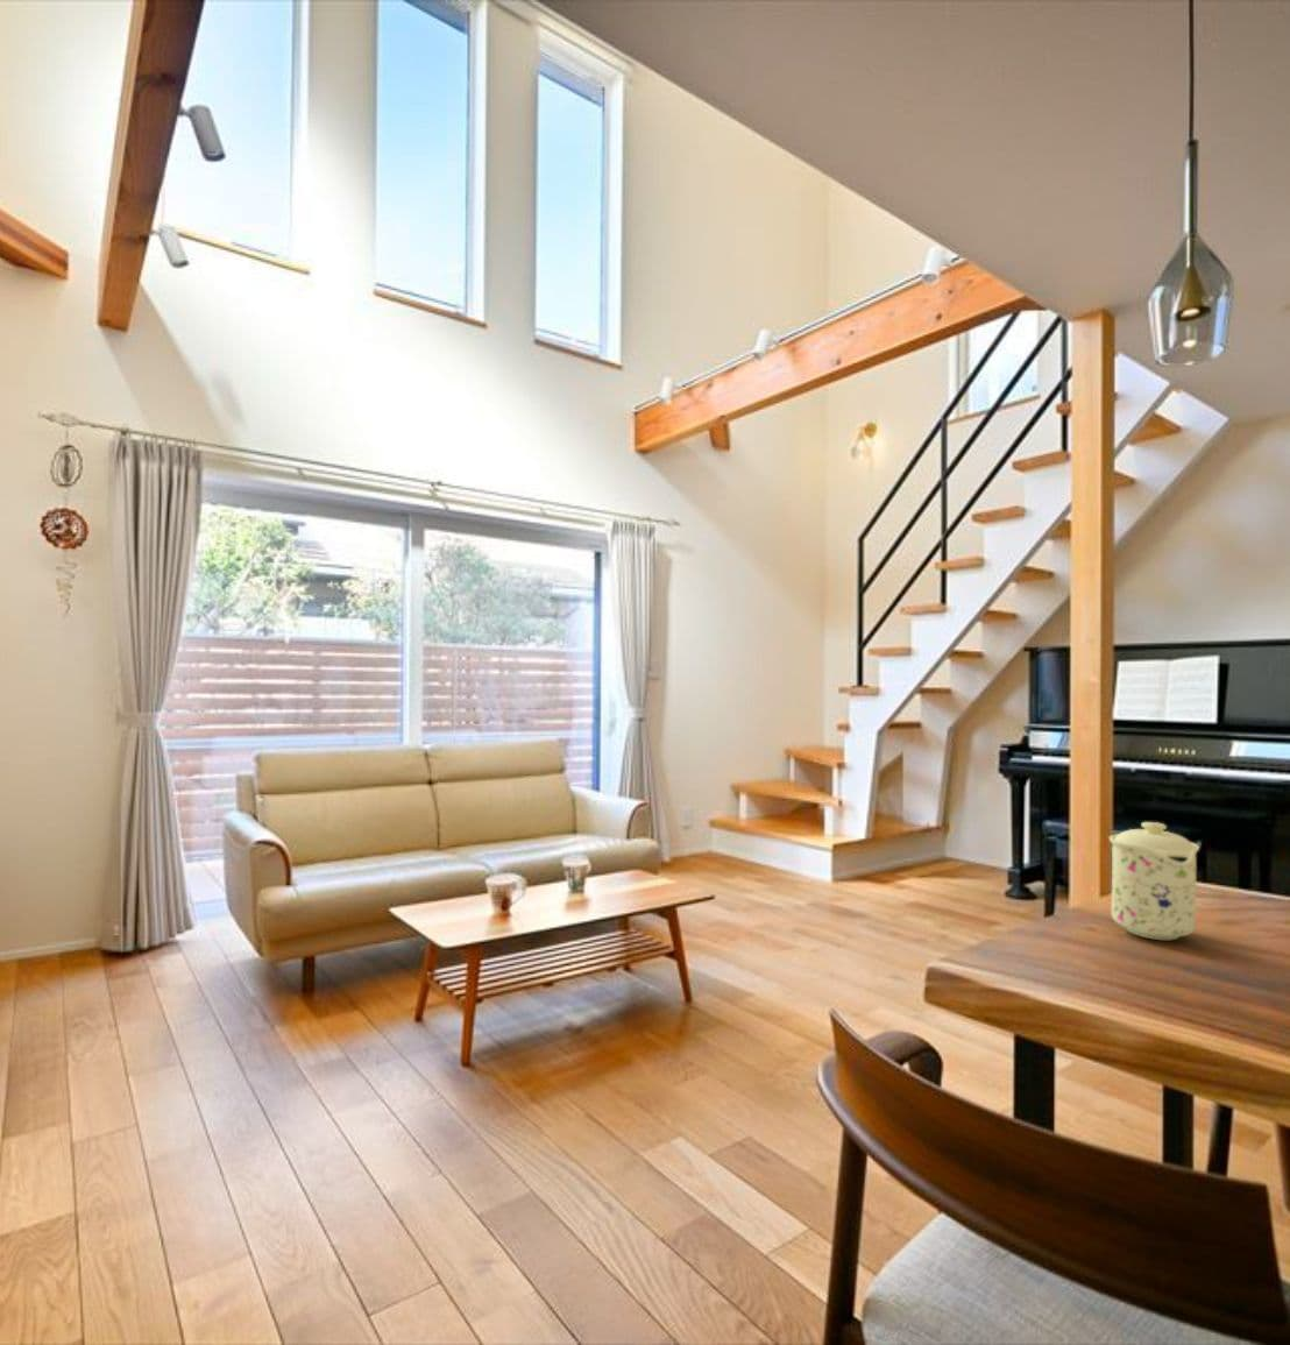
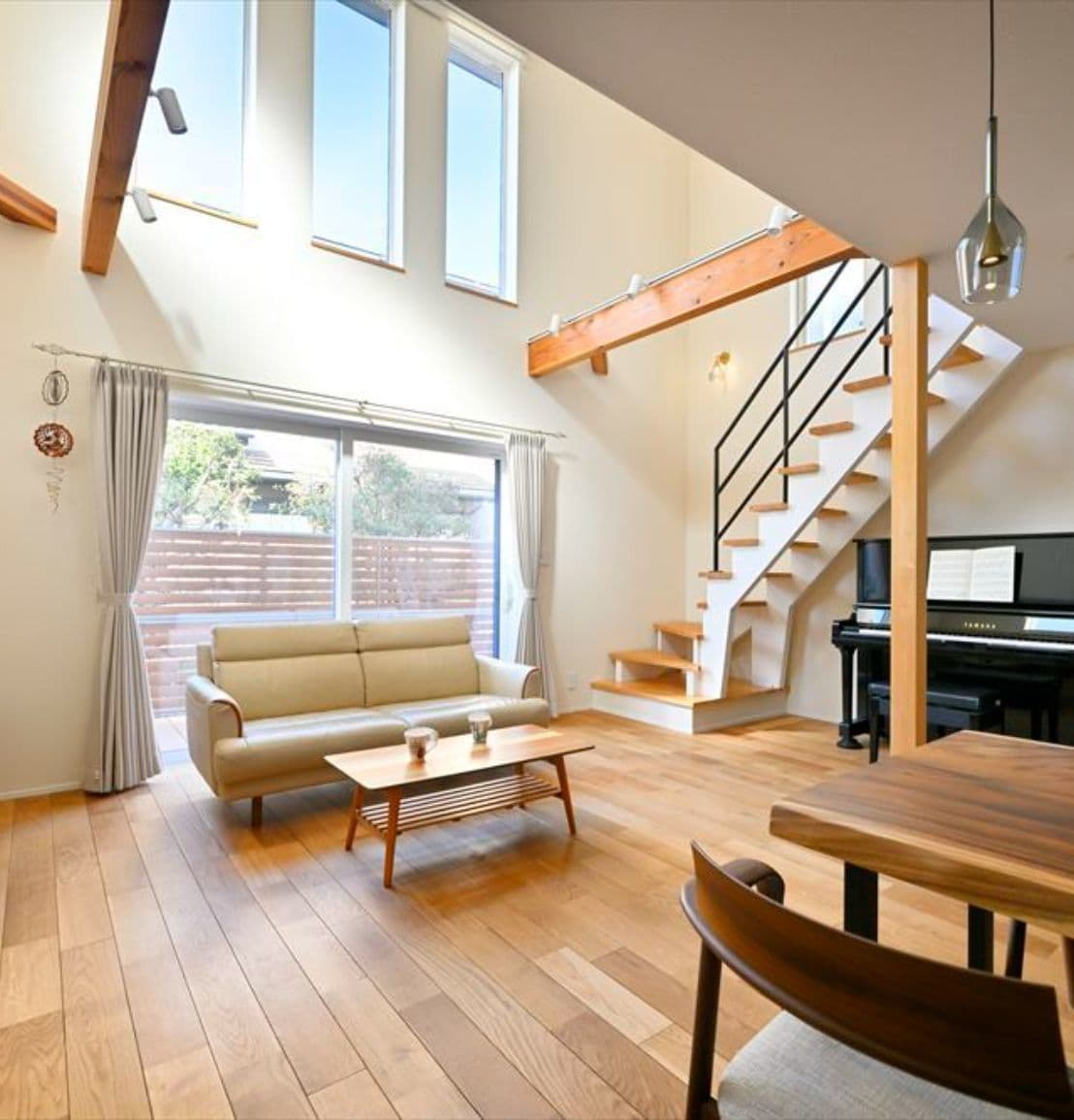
- mug [1109,821,1200,942]
